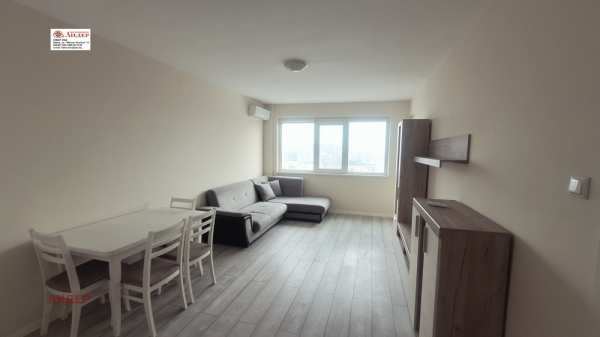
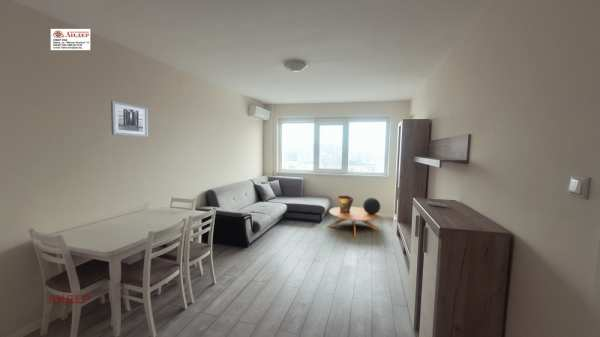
+ decorative globe [362,197,381,215]
+ wall art [110,100,149,138]
+ coffee table [327,206,382,239]
+ decorative urn [336,195,354,213]
